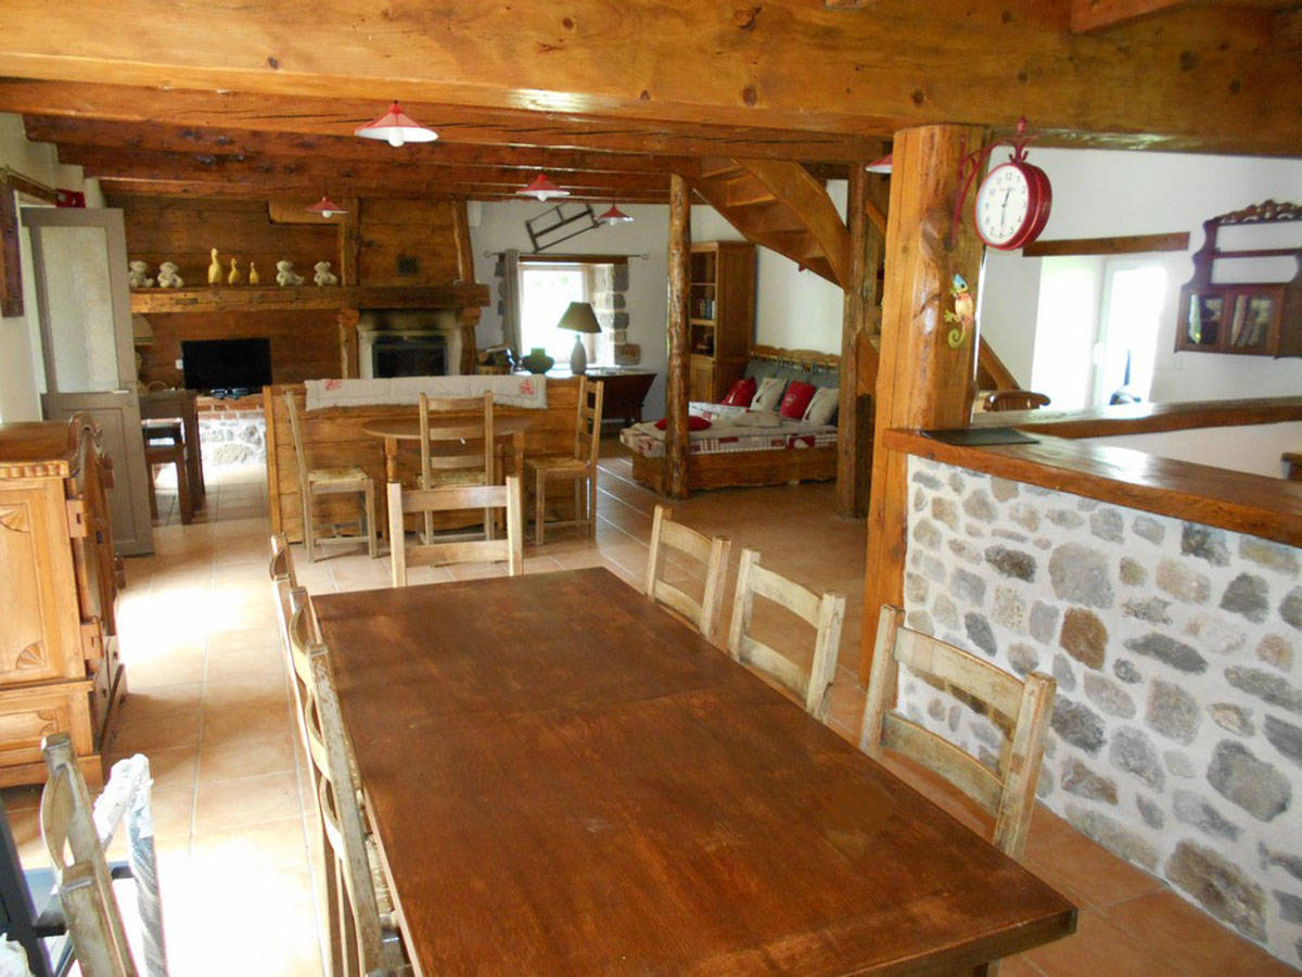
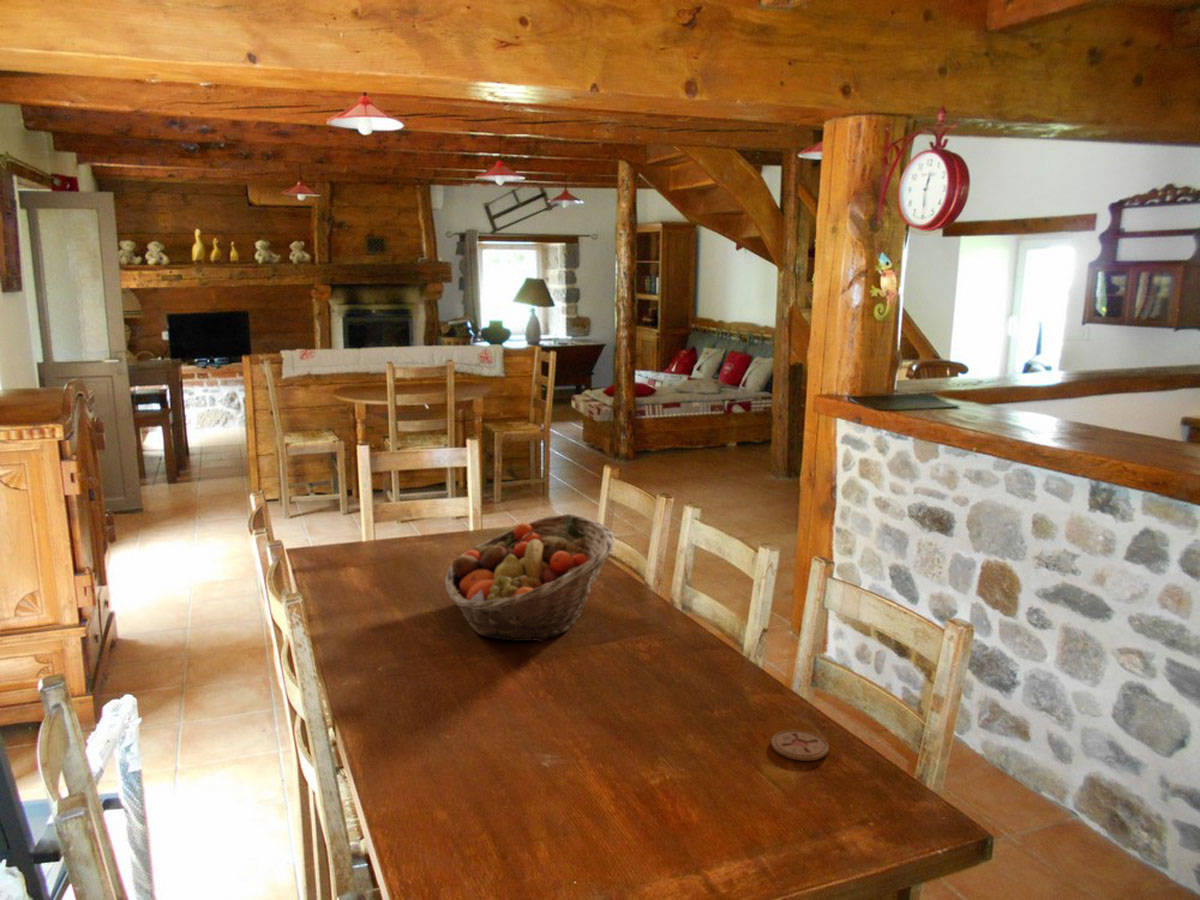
+ fruit basket [444,513,616,643]
+ coaster [770,729,830,762]
